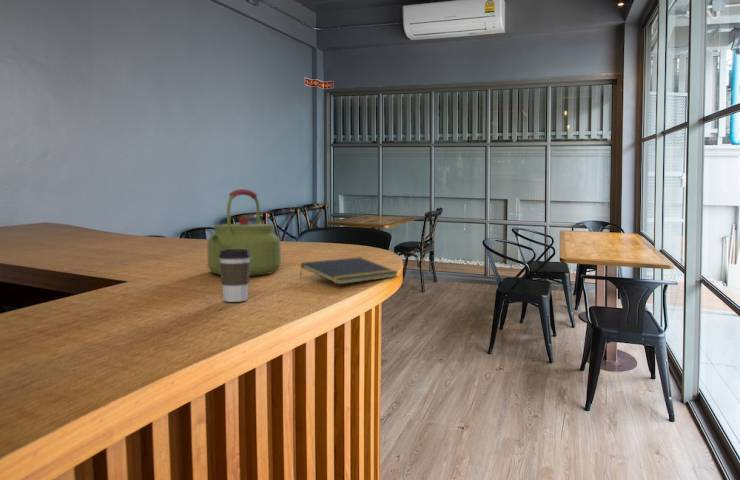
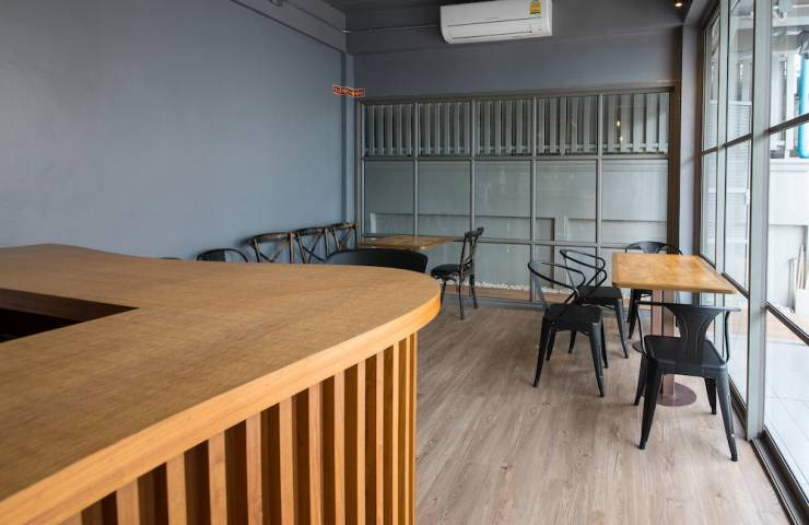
- coffee cup [218,249,251,303]
- kettle [207,188,282,277]
- notepad [299,256,400,286]
